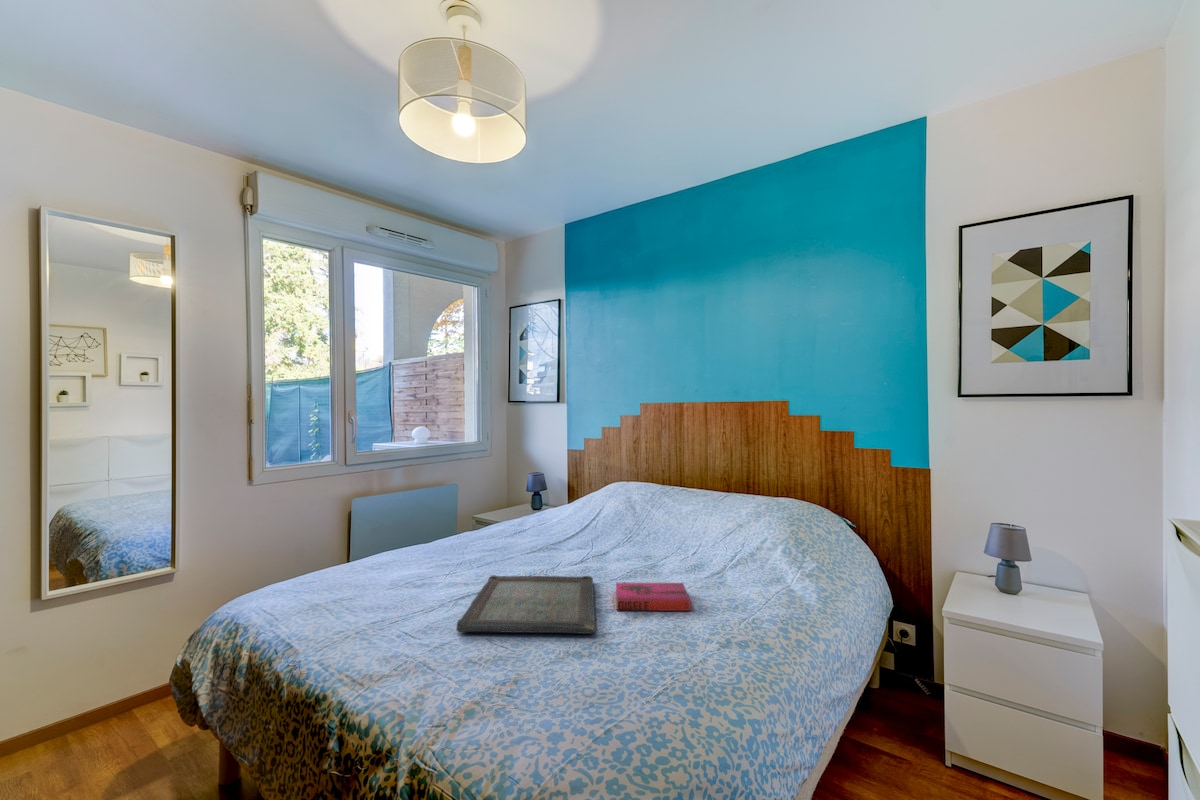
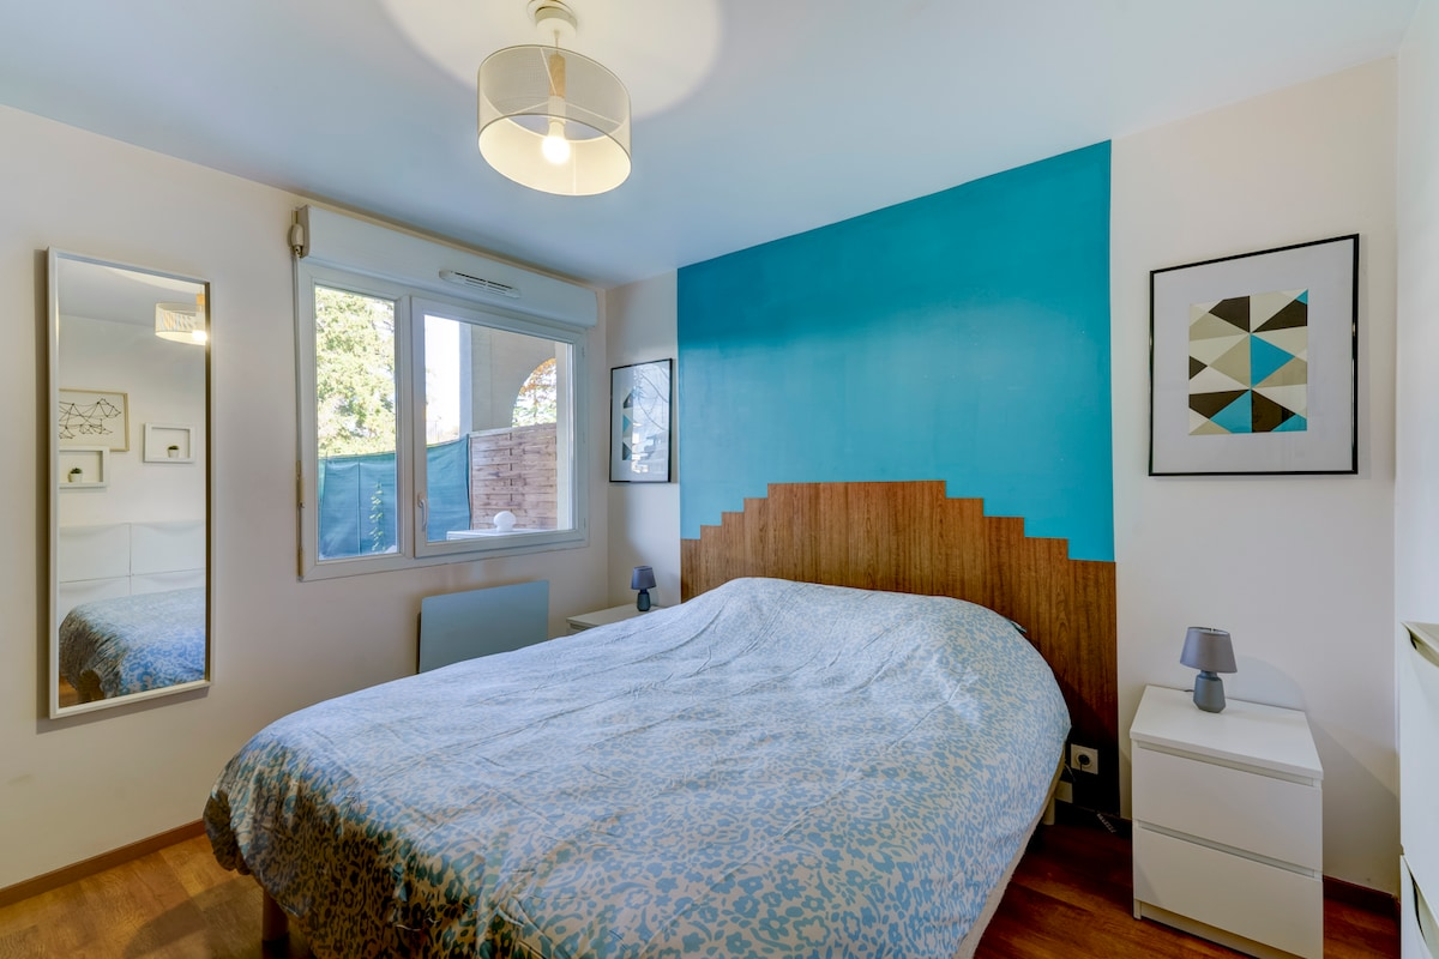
- serving tray [455,574,596,635]
- hardback book [615,582,692,612]
